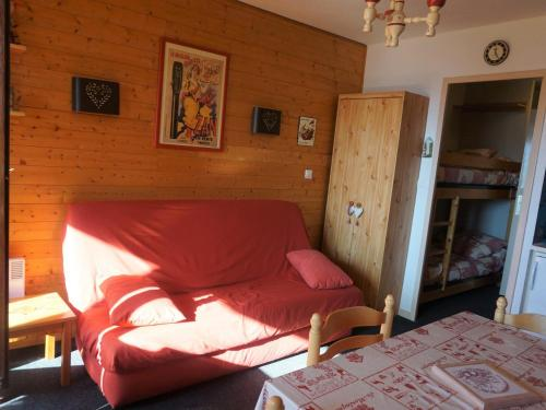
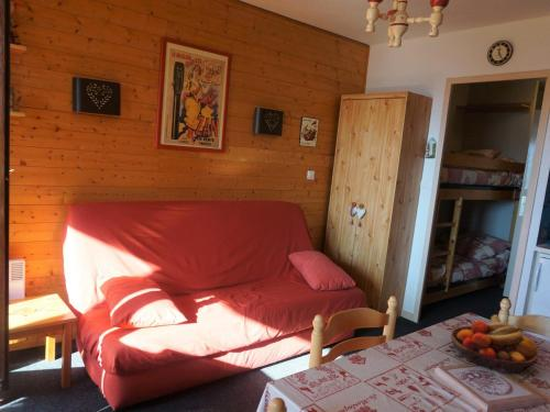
+ fruit bowl [450,313,539,375]
